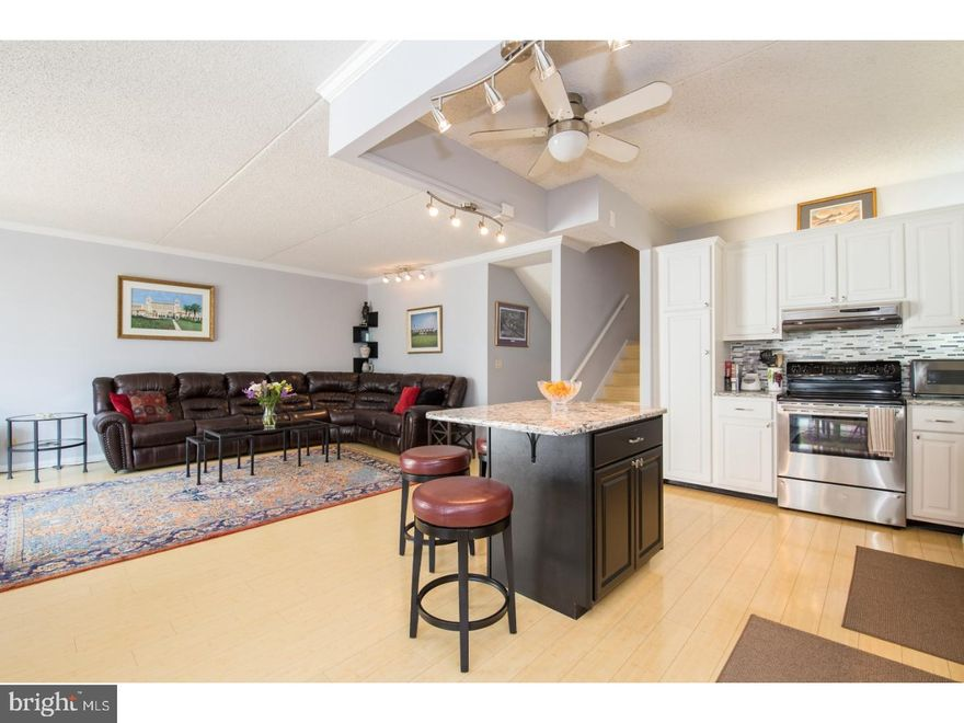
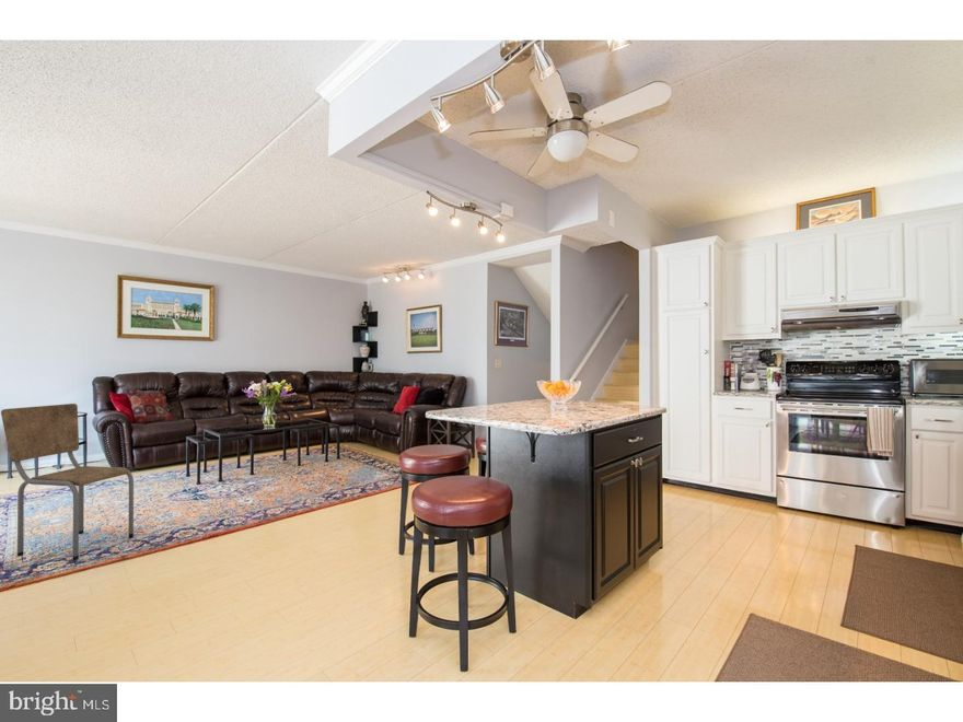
+ dining chair [0,403,135,562]
